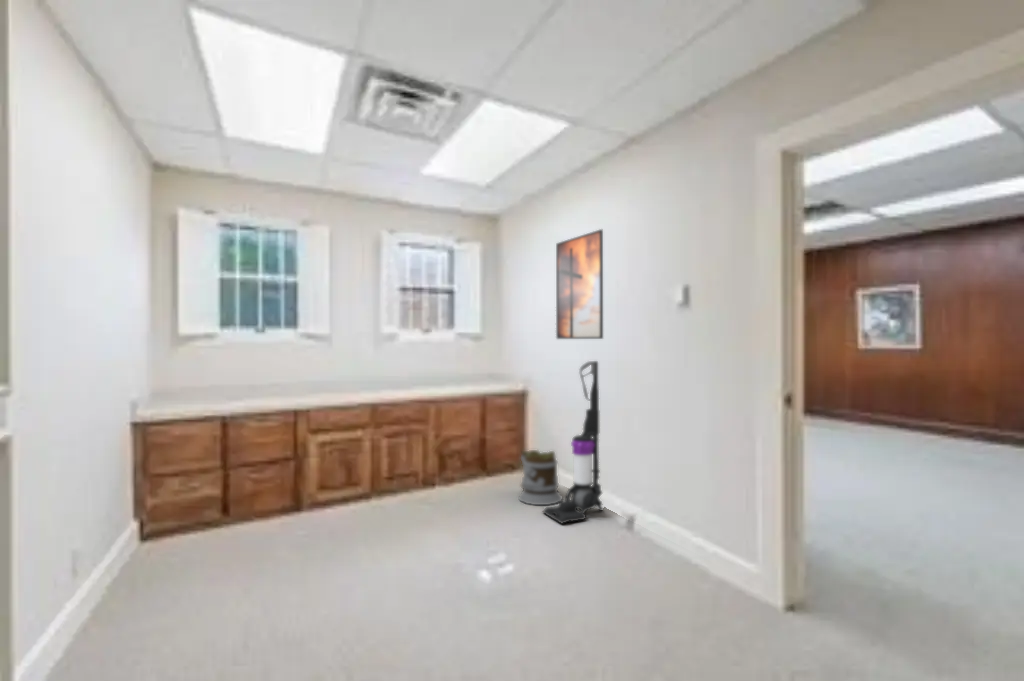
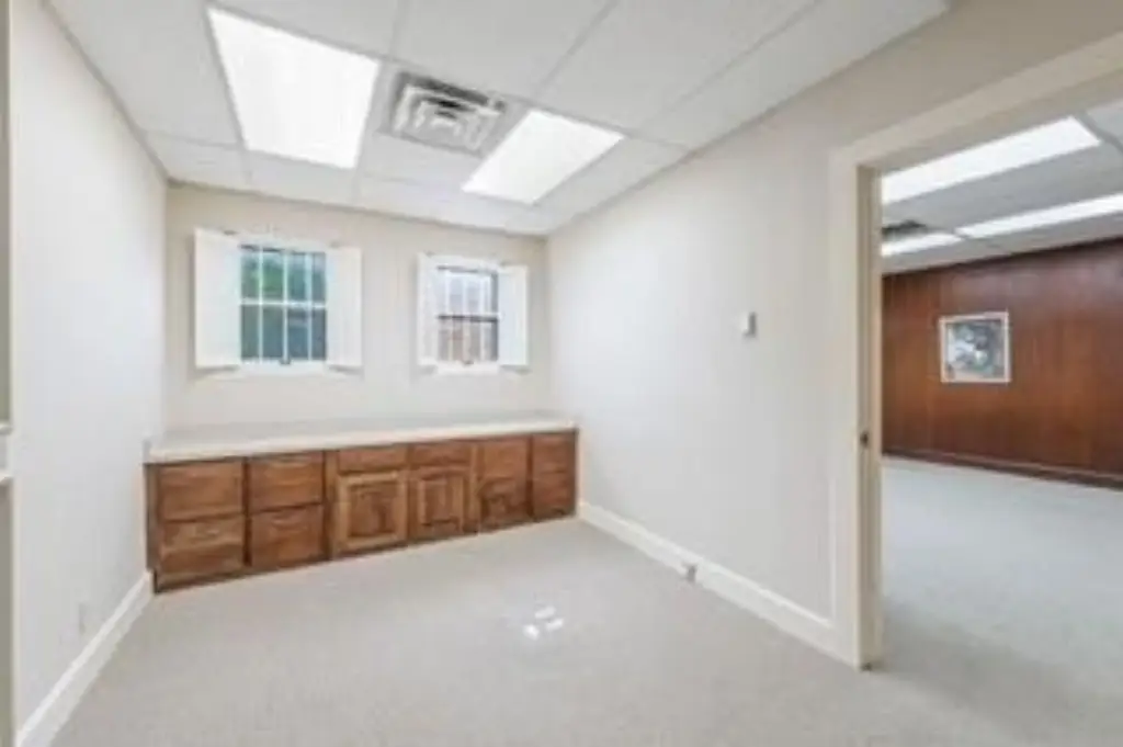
- trash can [517,449,564,506]
- vacuum cleaner [542,360,605,525]
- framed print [555,228,604,340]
